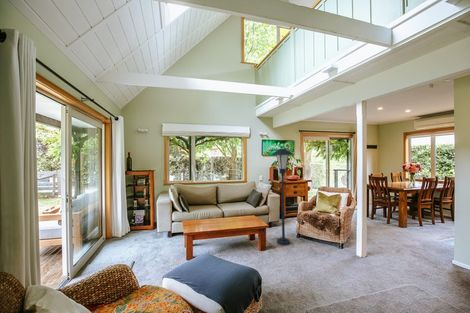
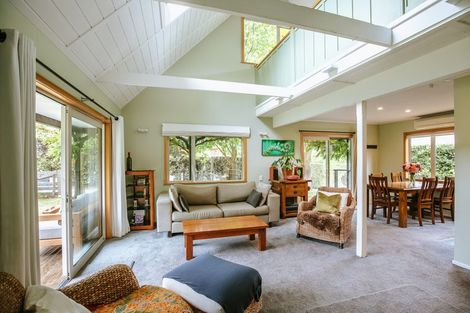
- floor lamp [270,148,295,246]
